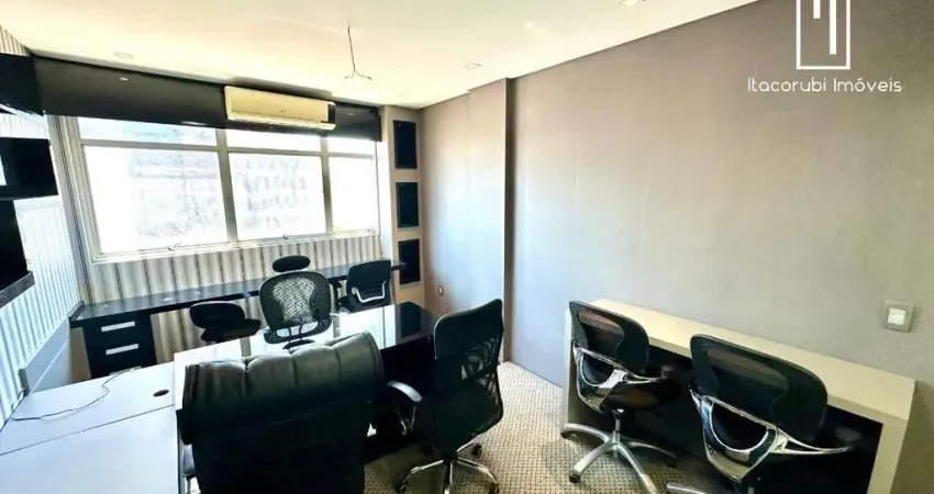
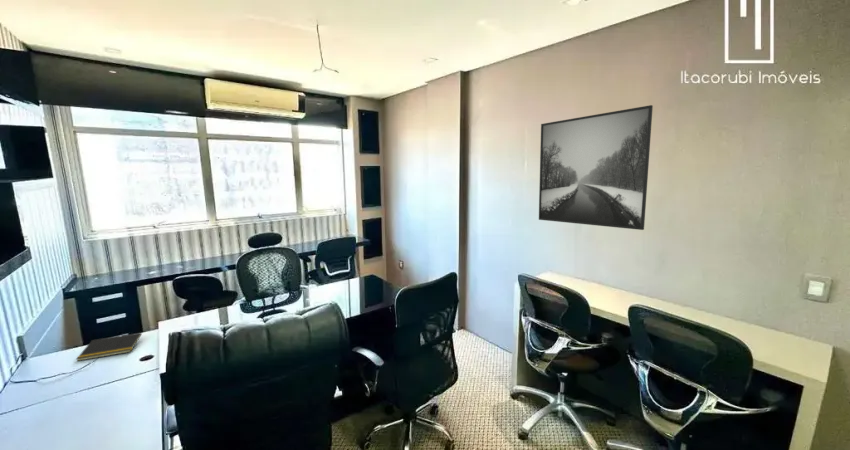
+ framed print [538,104,654,231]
+ notepad [76,332,143,362]
